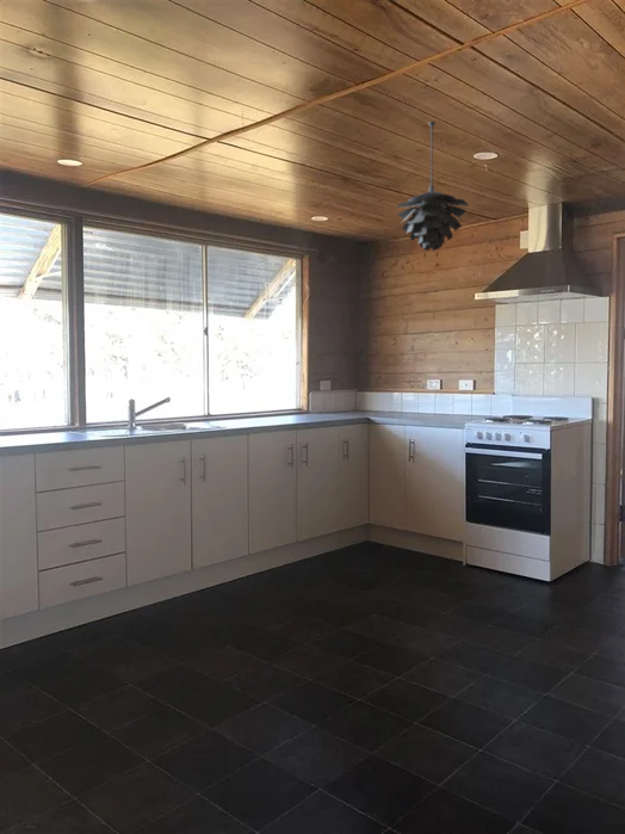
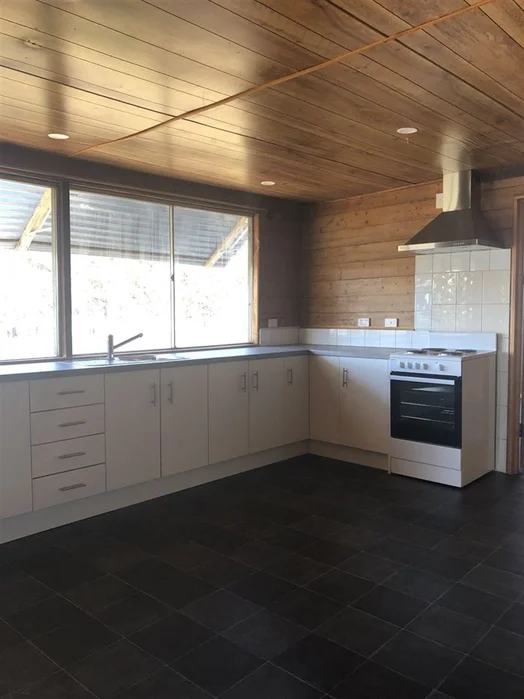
- pendant light [395,121,469,252]
